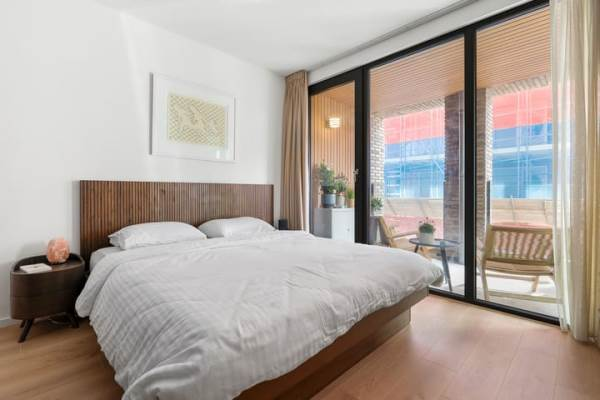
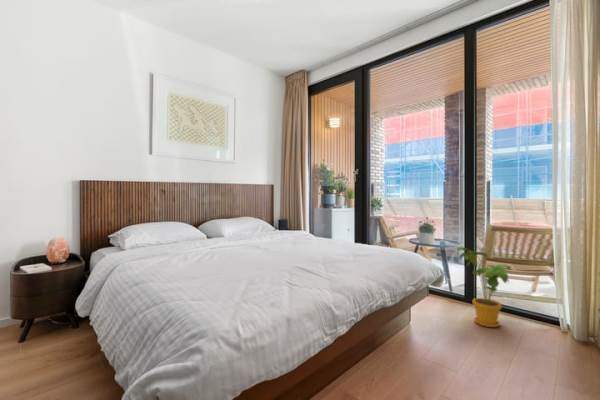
+ house plant [455,246,512,328]
